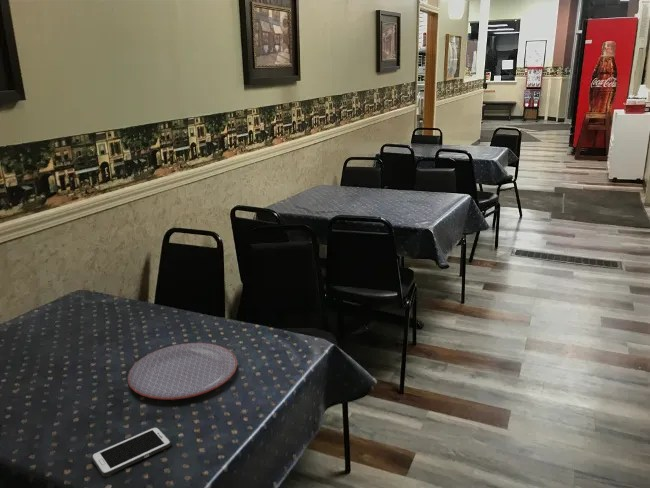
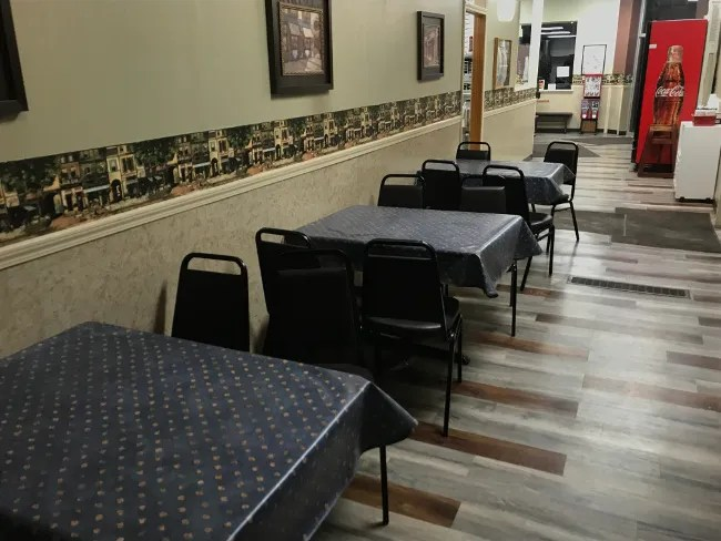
- cell phone [90,426,172,477]
- plate [127,342,238,401]
